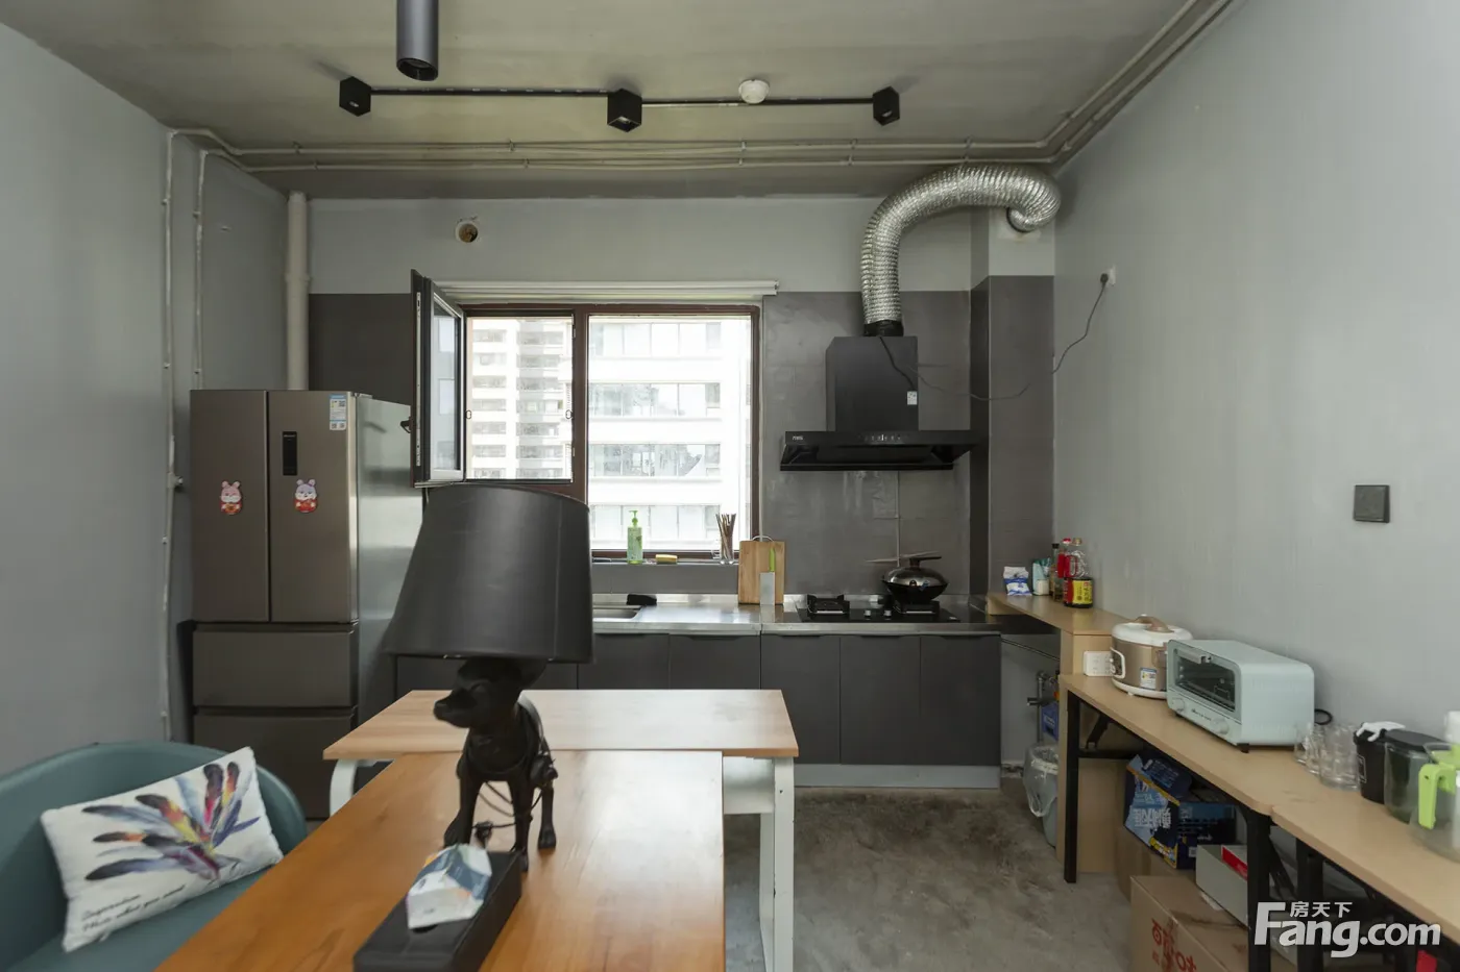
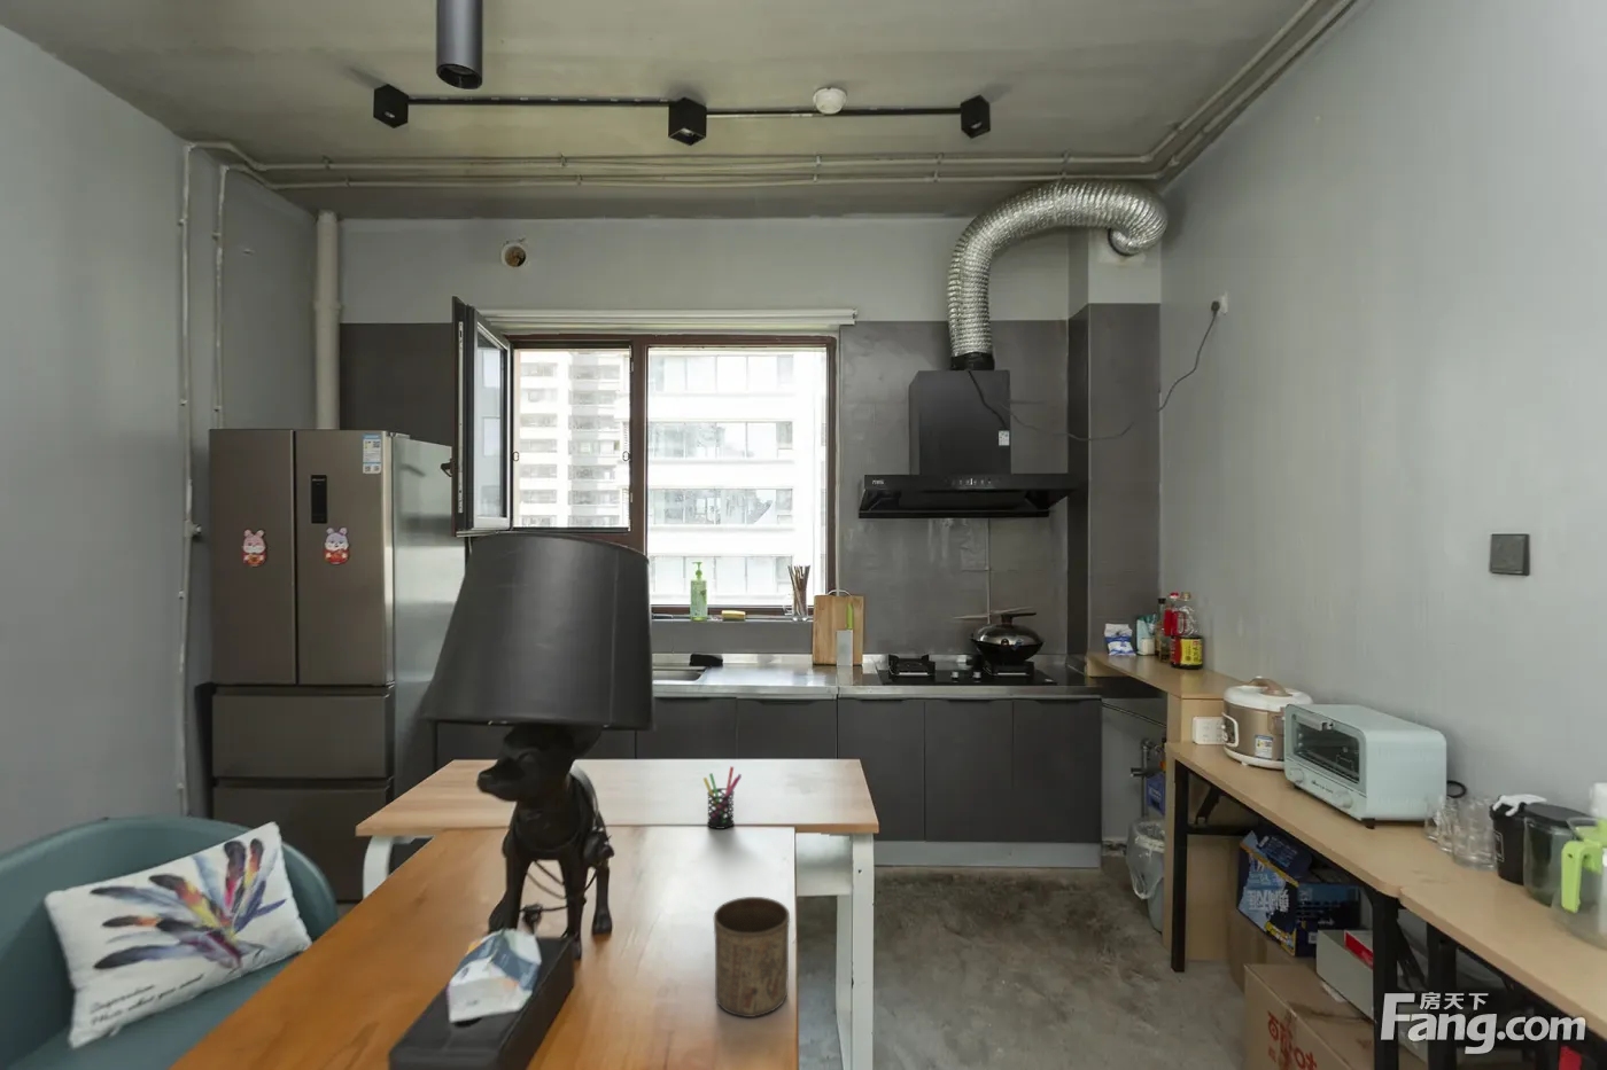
+ cup [713,896,791,1019]
+ pen holder [703,765,743,830]
